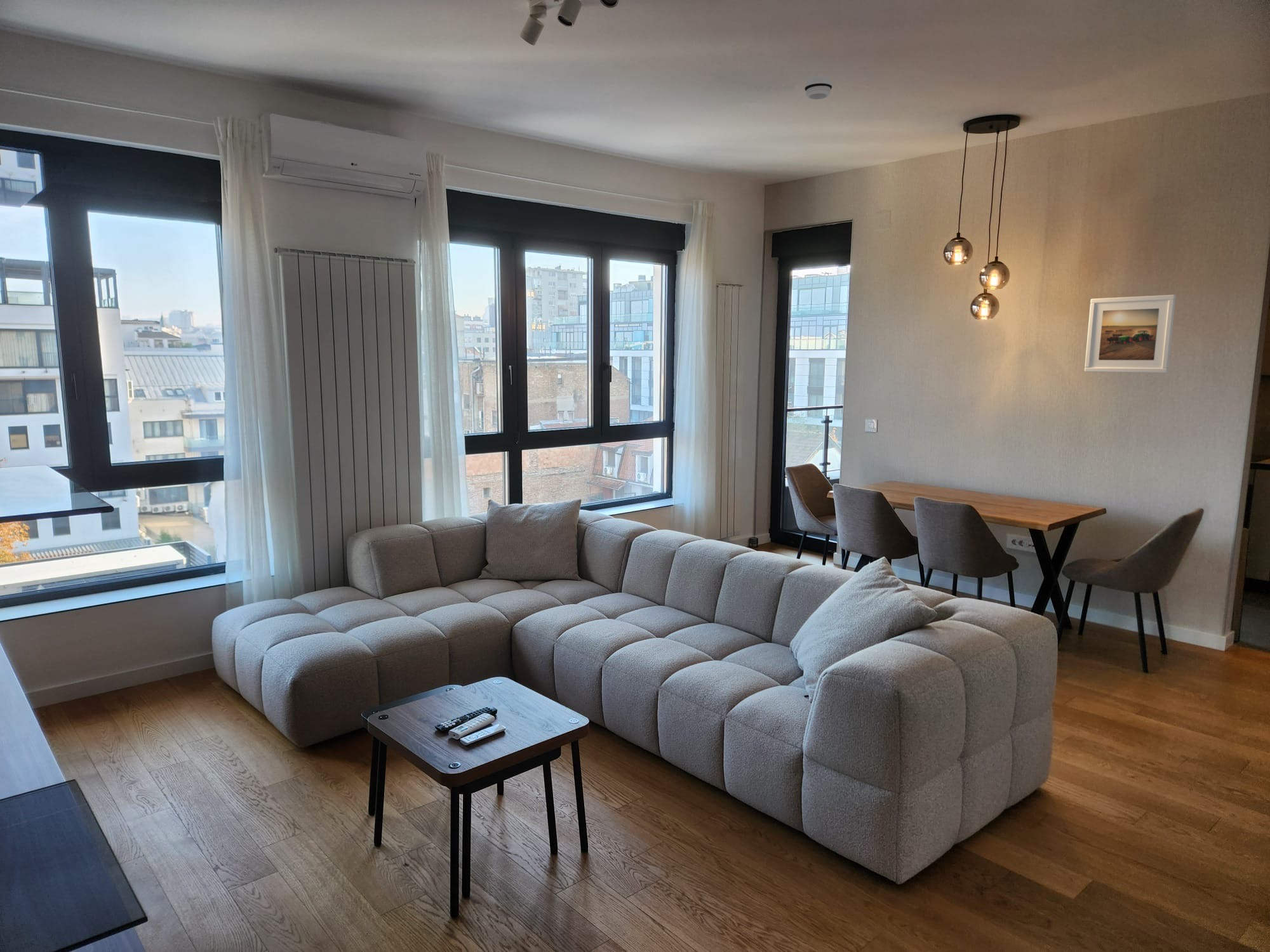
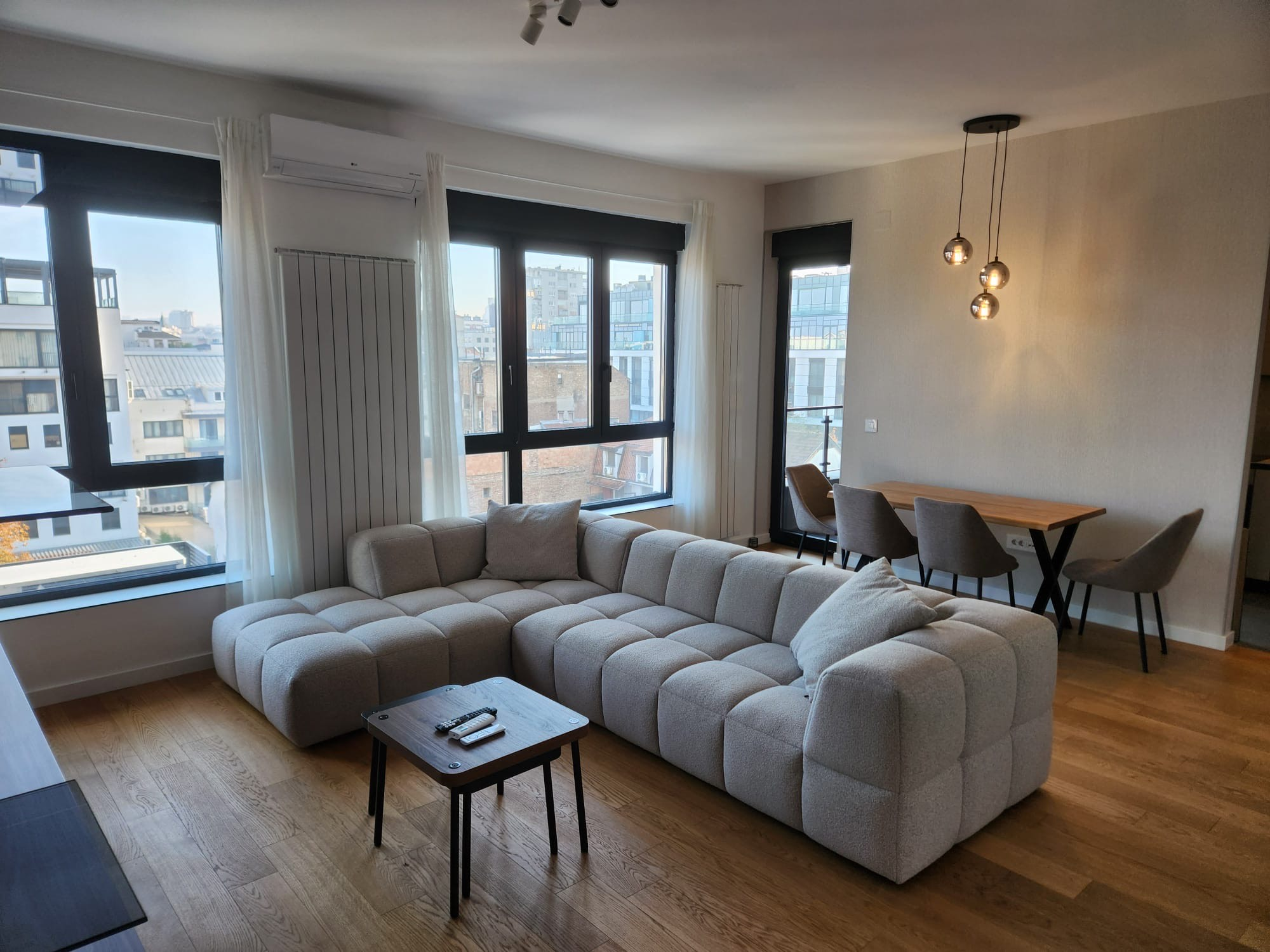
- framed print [1084,294,1177,374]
- smoke detector [804,75,833,100]
